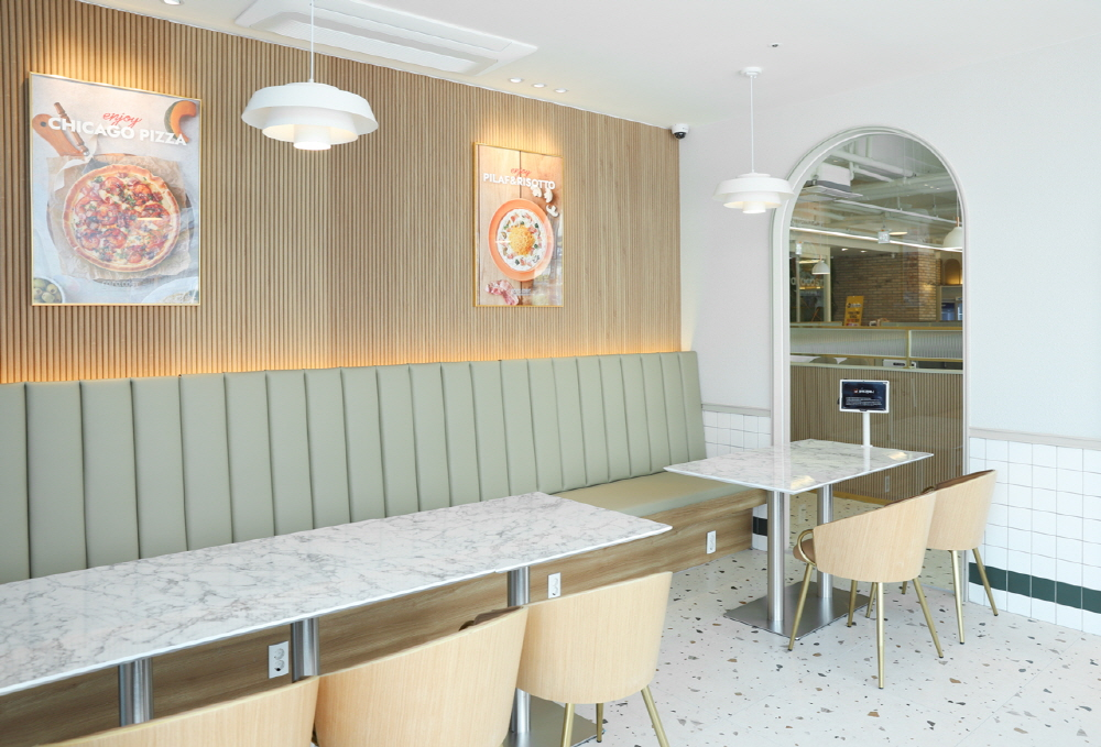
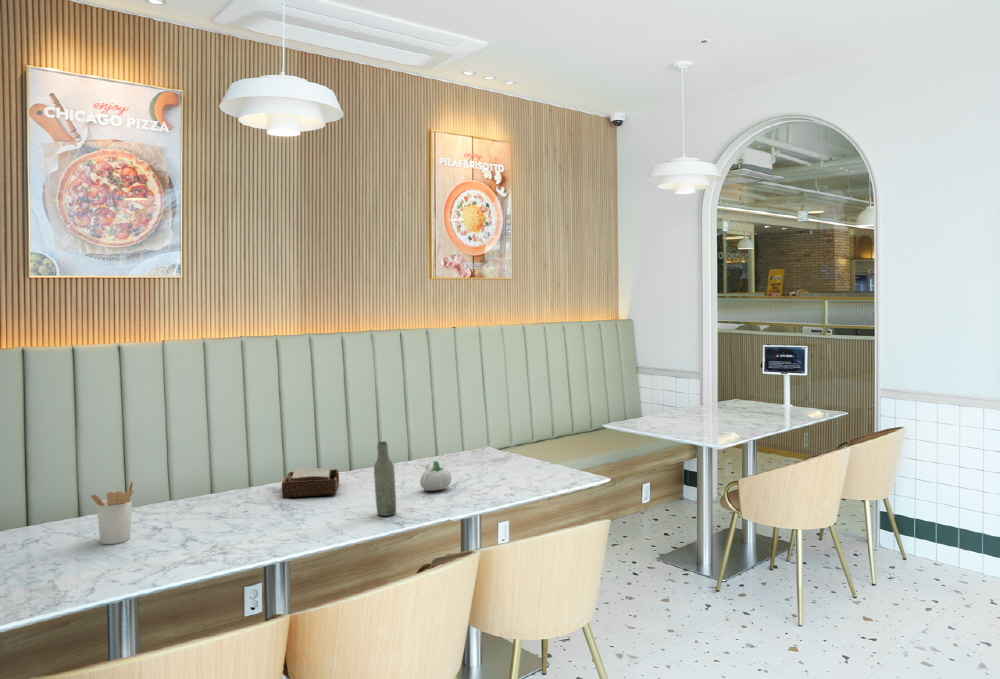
+ utensil holder [89,479,135,545]
+ bottle [373,440,397,517]
+ napkin holder [281,467,340,499]
+ succulent planter [419,460,453,492]
